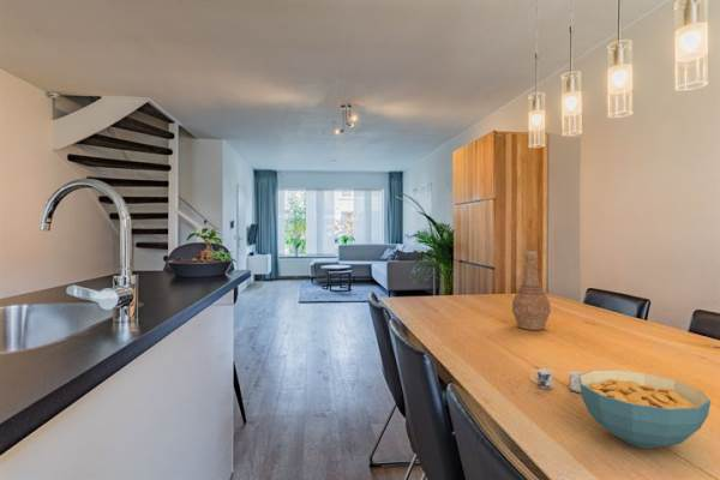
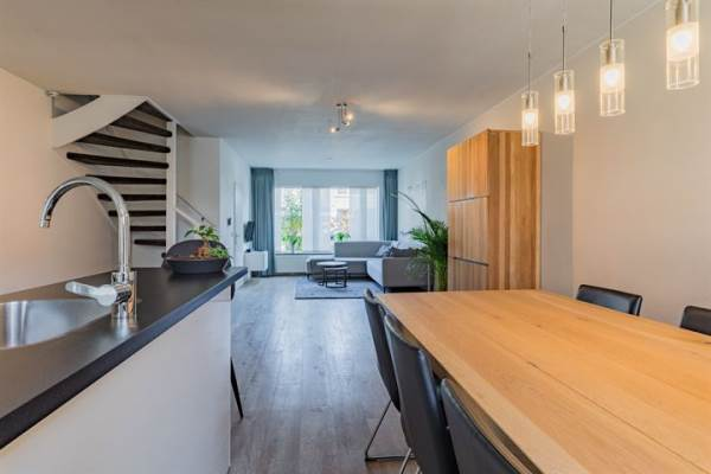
- vase [511,251,552,331]
- cereal bowl [578,368,712,449]
- mug [530,368,584,394]
